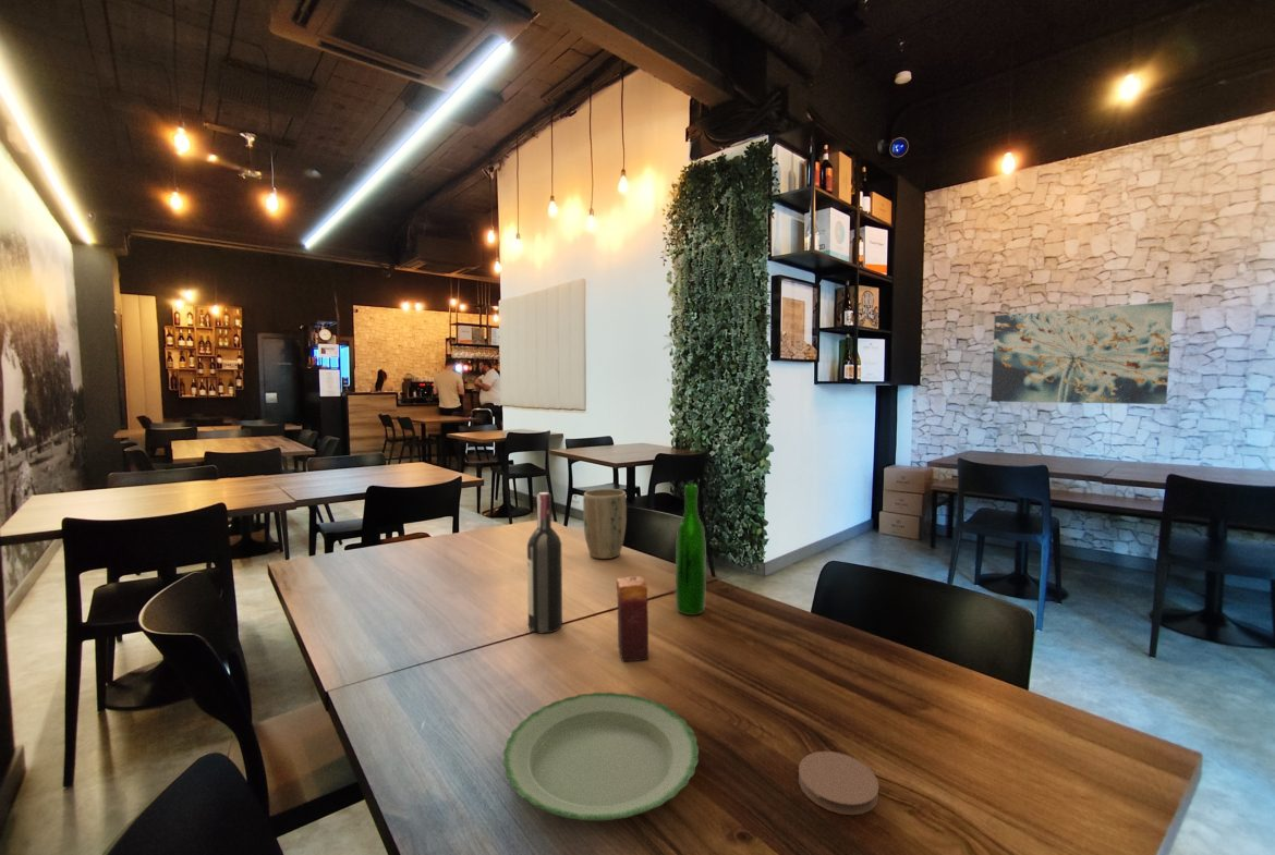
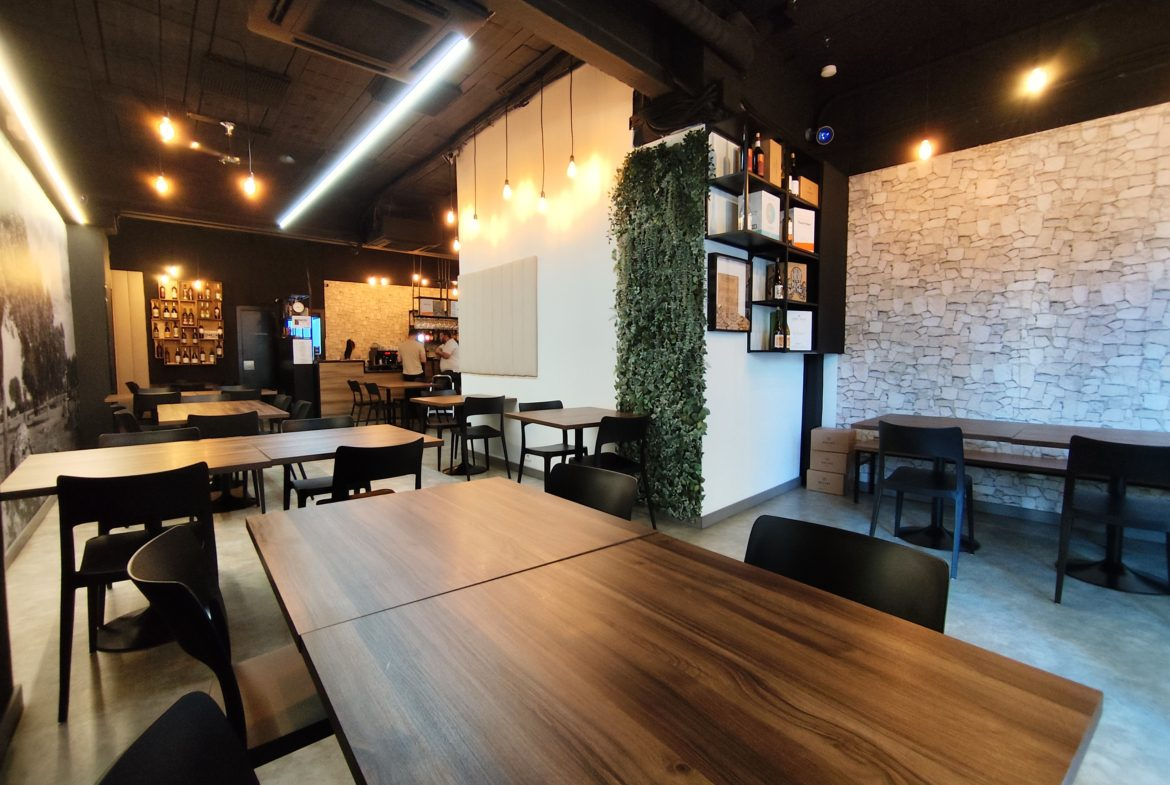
- wine bottle [526,491,563,634]
- wall art [989,301,1175,405]
- wine bottle [675,484,707,616]
- plate [501,692,700,821]
- plant pot [582,488,628,560]
- coaster [798,750,881,816]
- candle [616,575,649,662]
